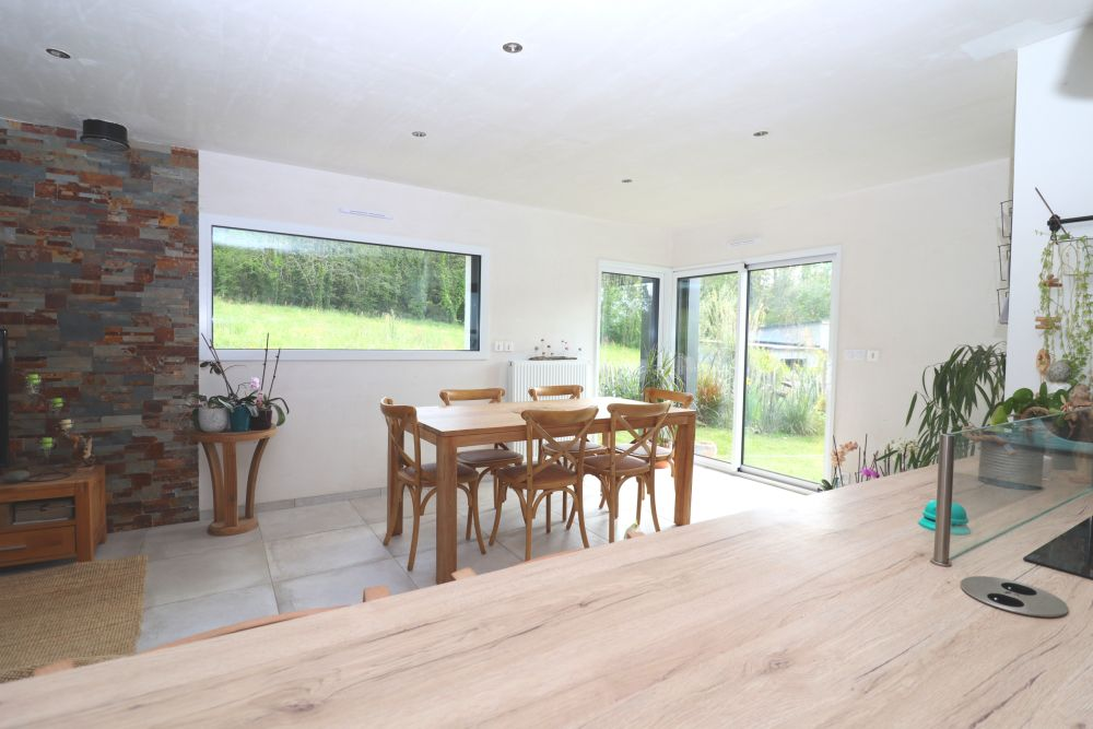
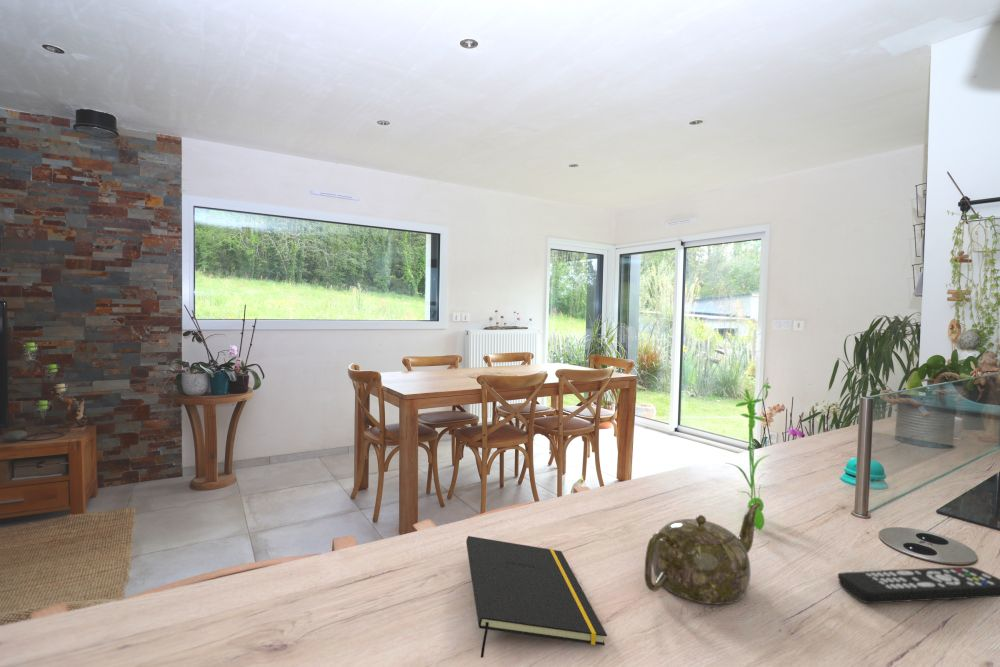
+ remote control [837,566,1000,604]
+ teapot [644,502,761,605]
+ notepad [465,535,608,659]
+ plant [726,376,772,531]
